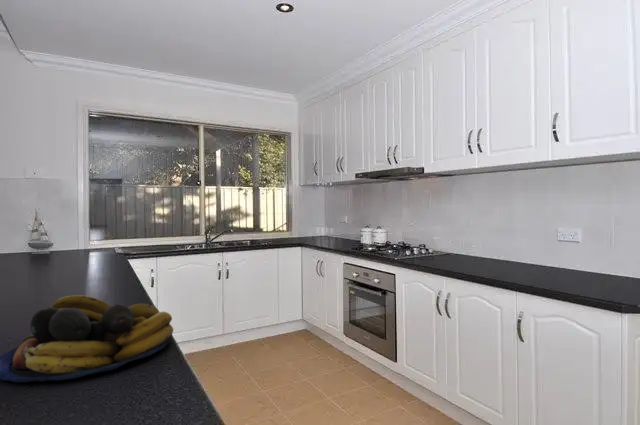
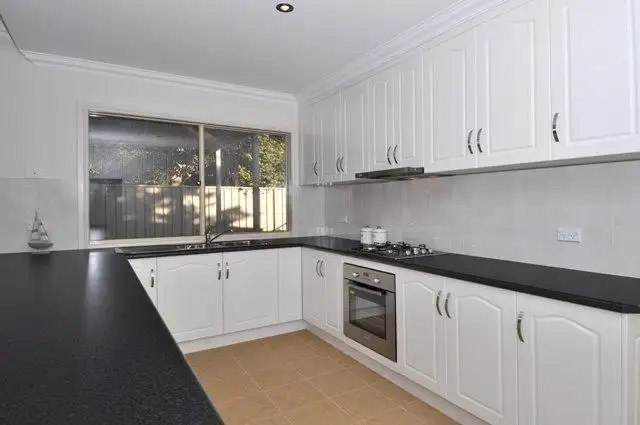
- fruit bowl [0,294,174,384]
